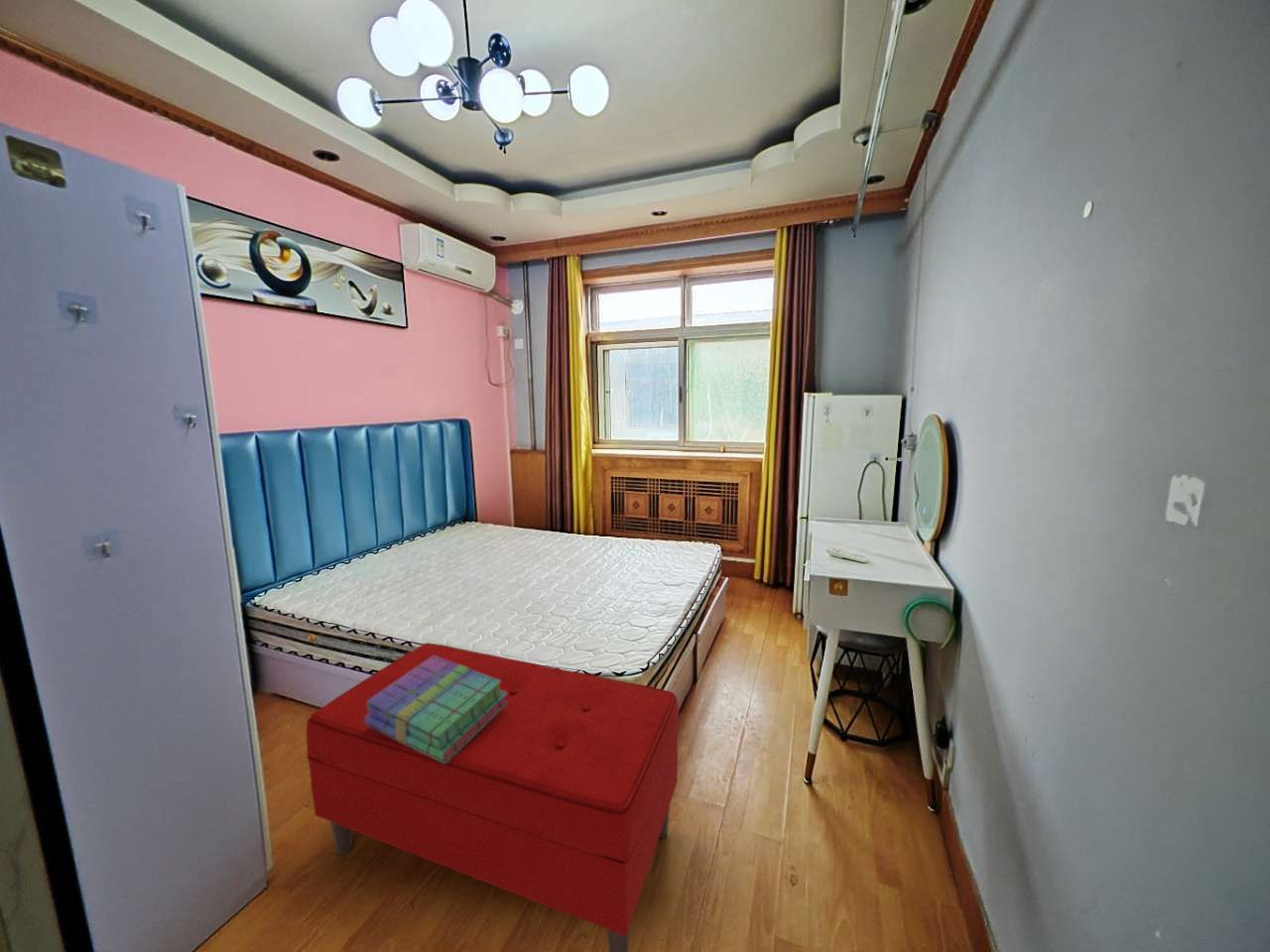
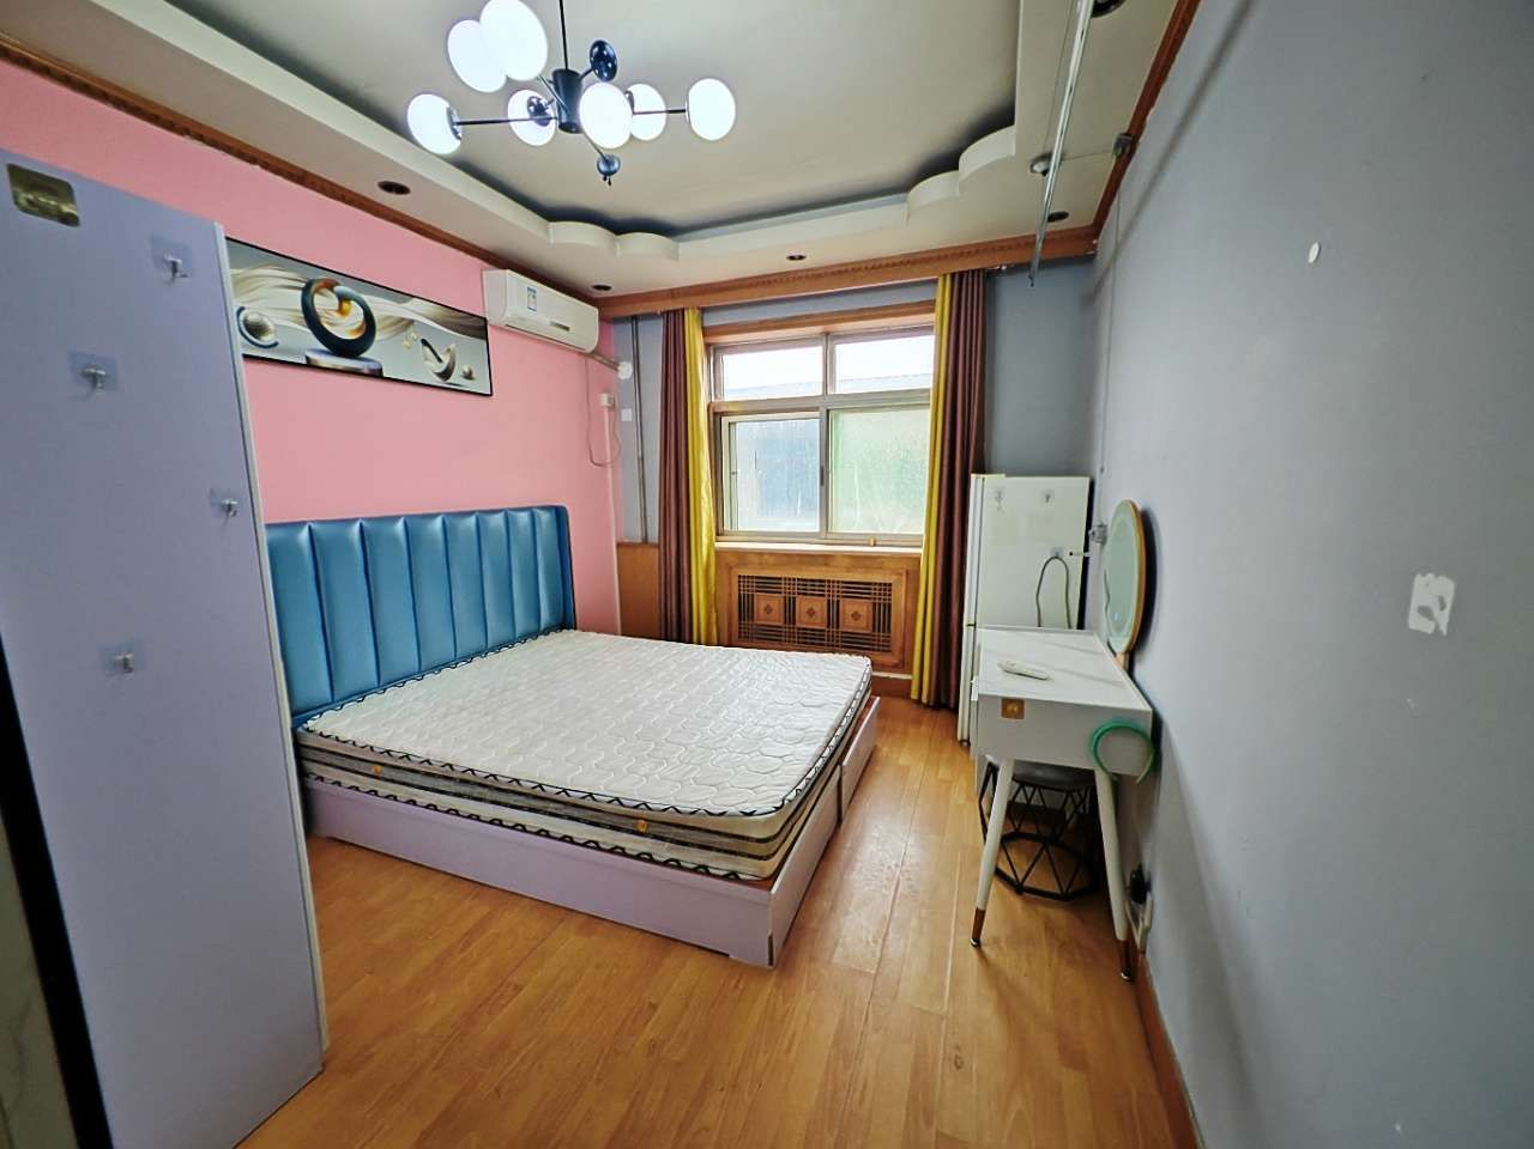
- books [365,655,508,764]
- bench [305,642,680,952]
